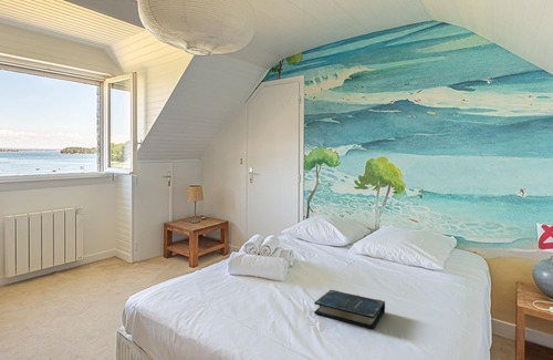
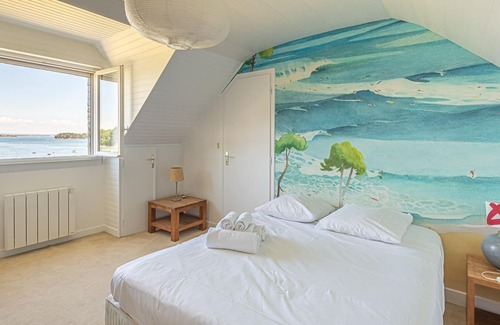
- book [313,289,386,330]
